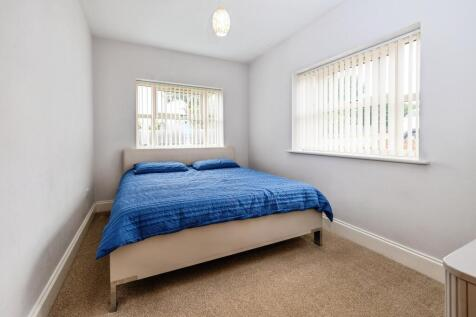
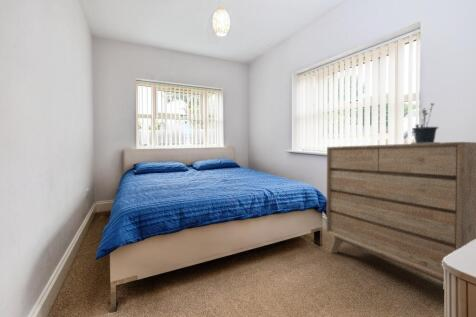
+ dresser [326,141,476,284]
+ potted plant [410,102,441,144]
